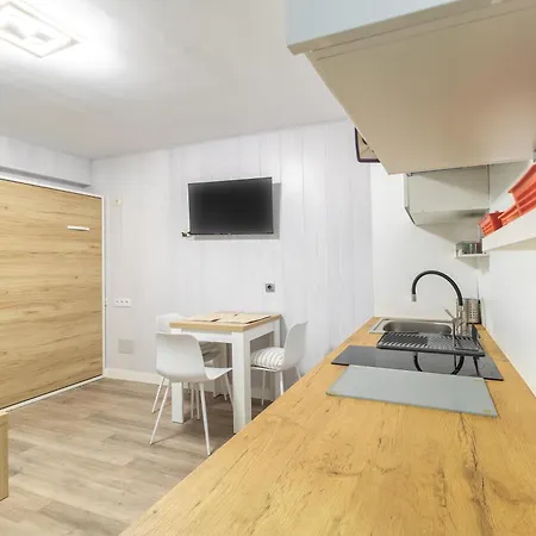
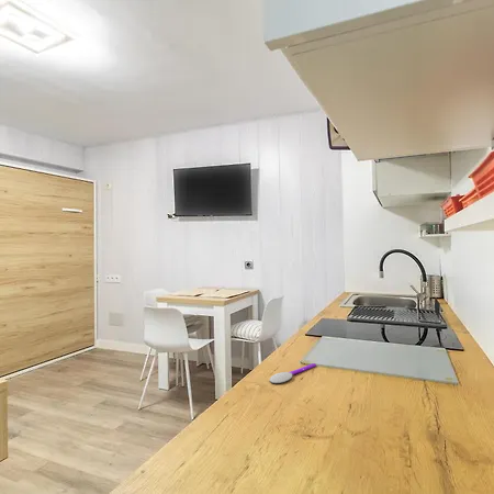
+ spoon [269,362,317,384]
